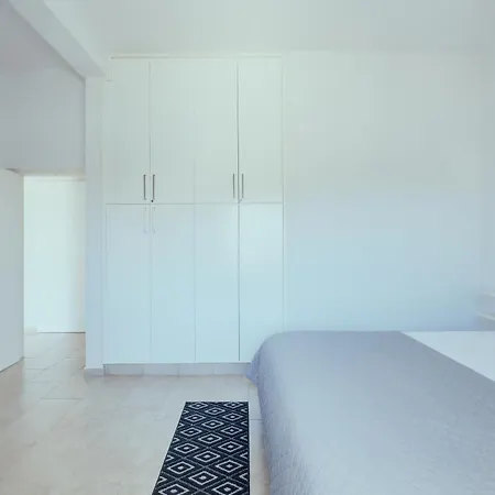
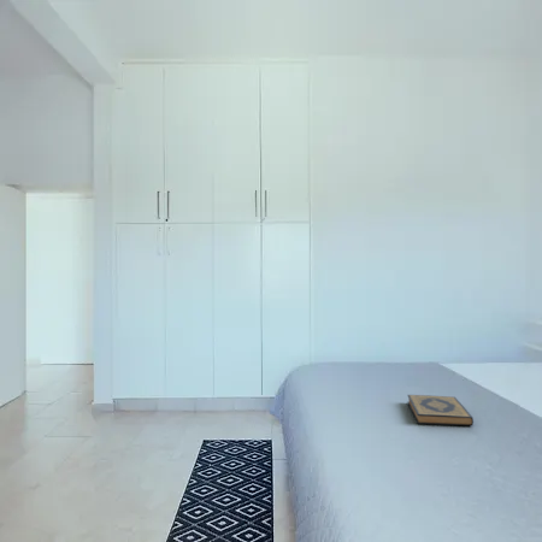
+ hardback book [406,394,475,426]
